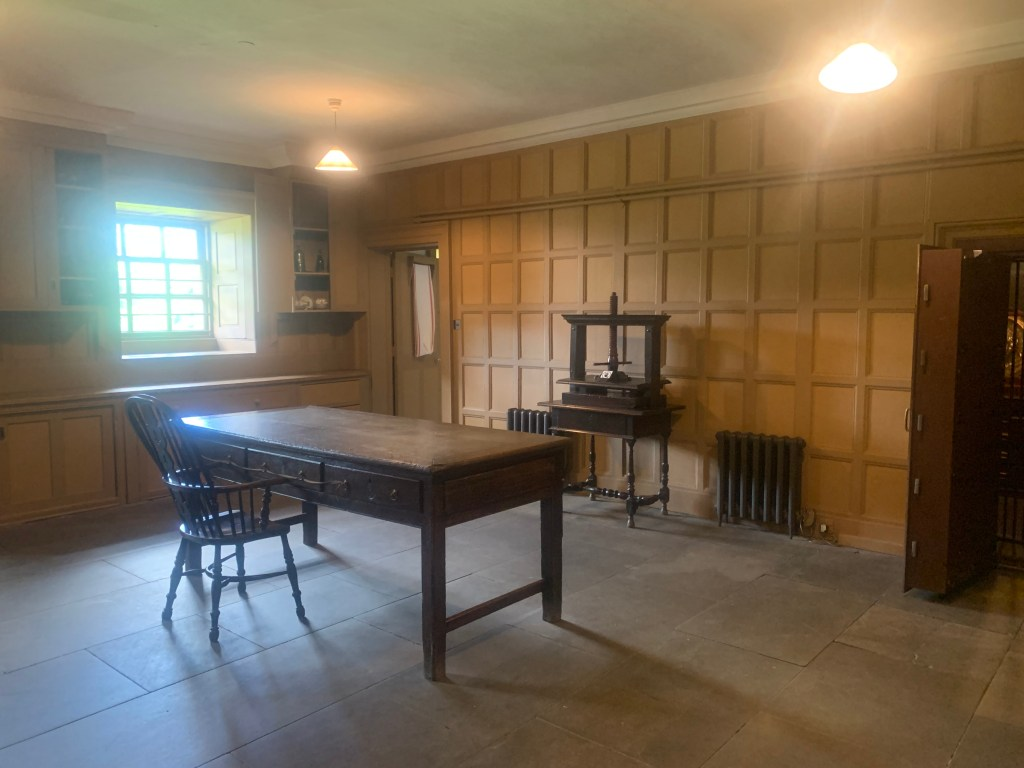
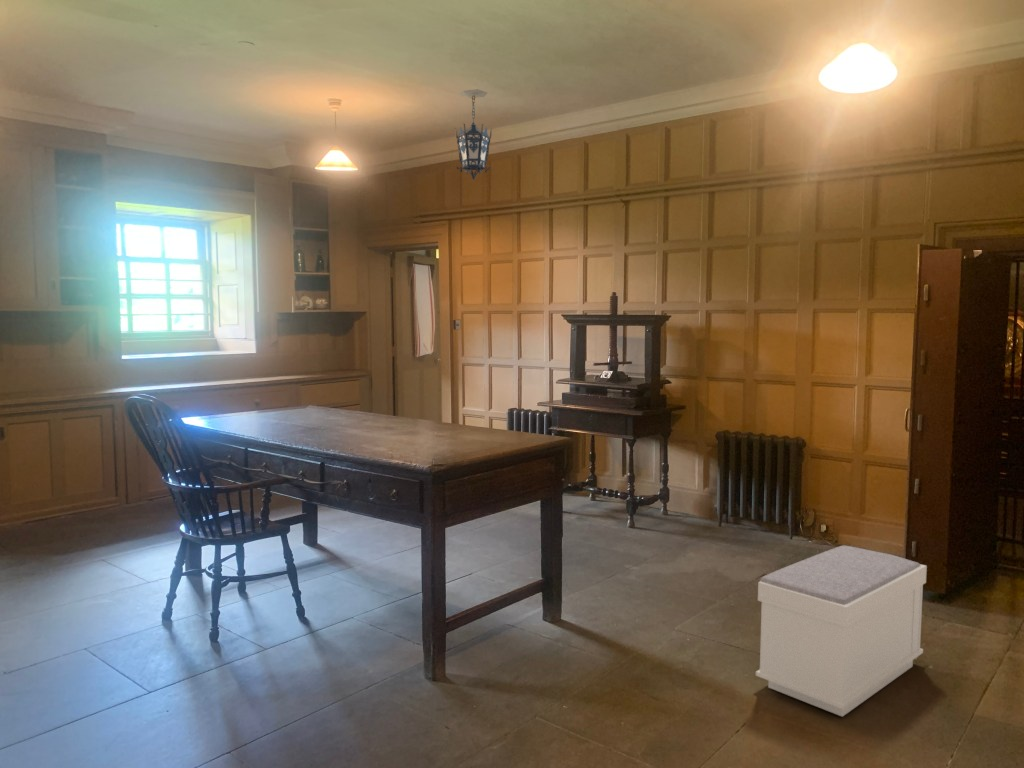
+ bench [755,544,928,718]
+ hanging lantern [454,88,493,181]
